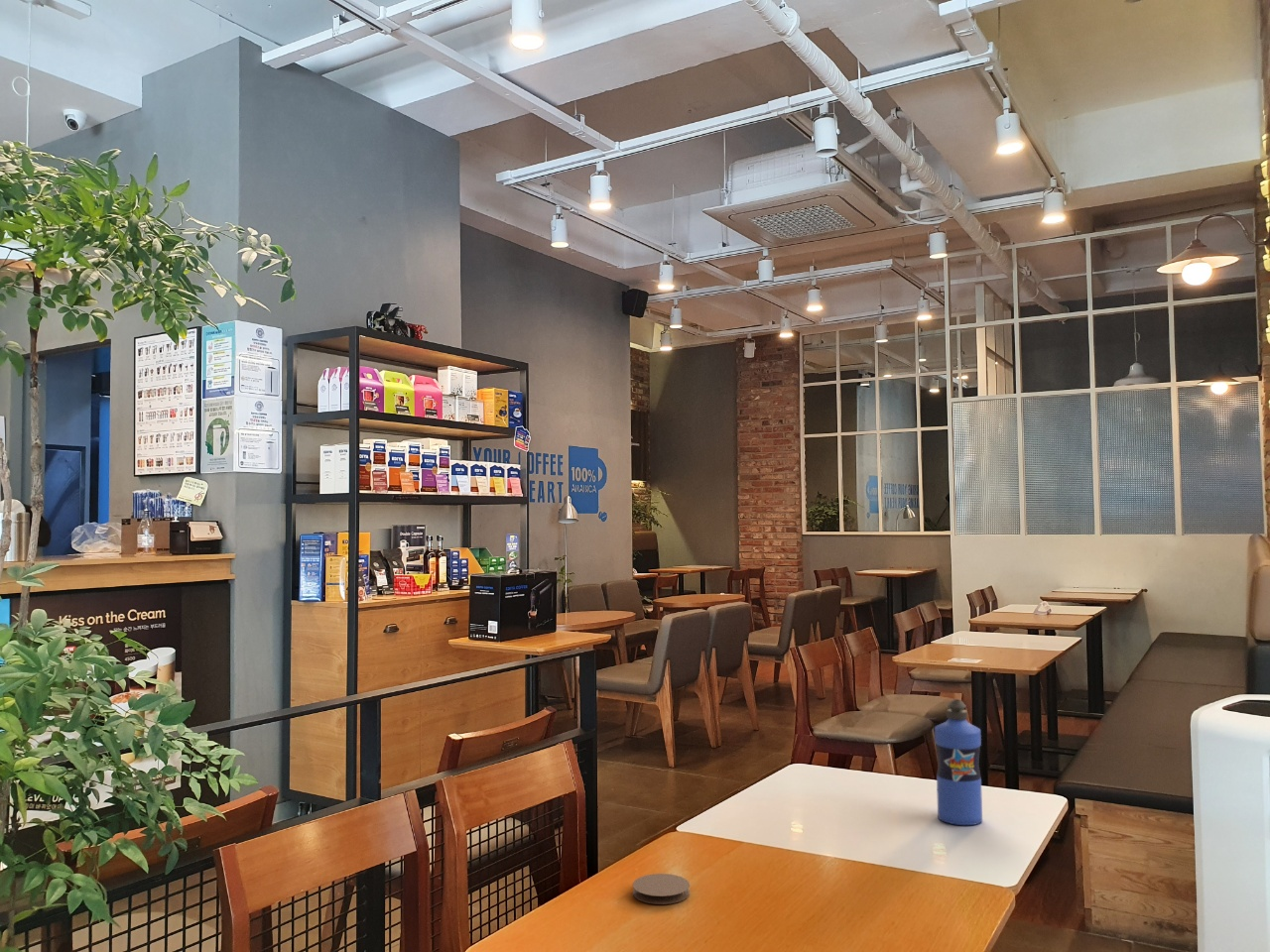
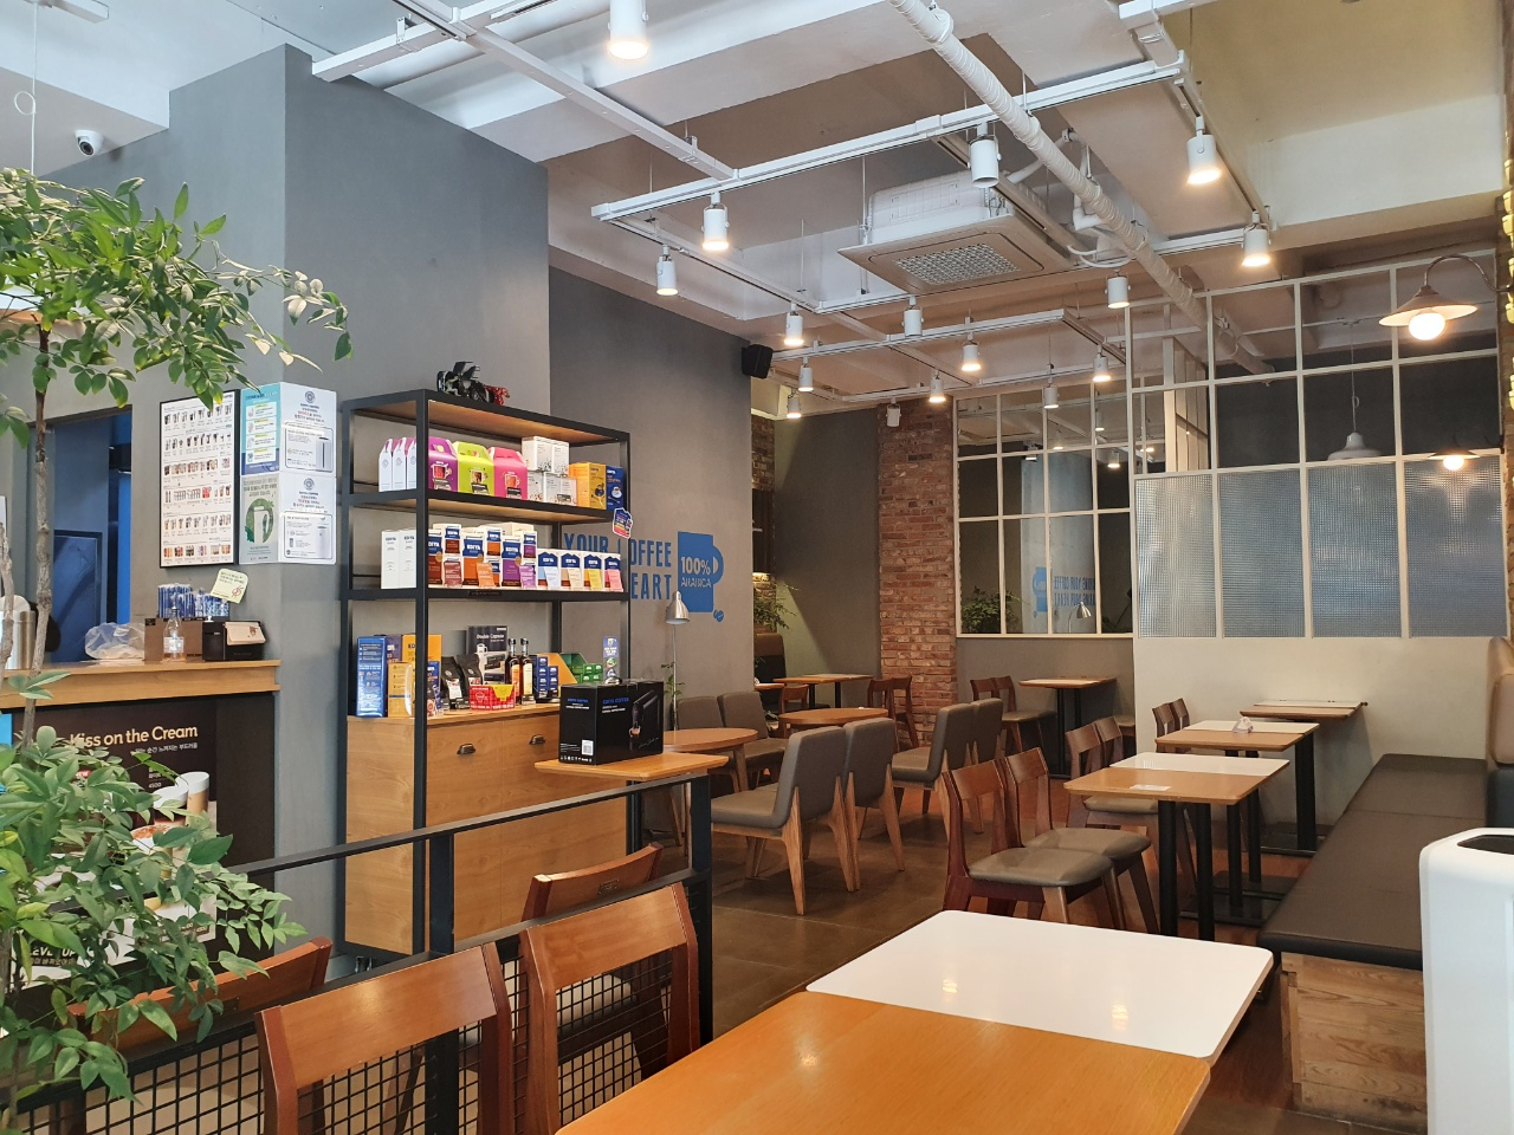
- water bottle [934,698,983,826]
- coaster [632,873,691,905]
